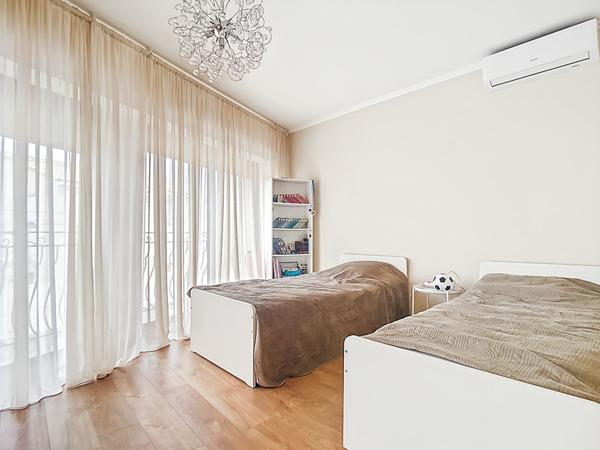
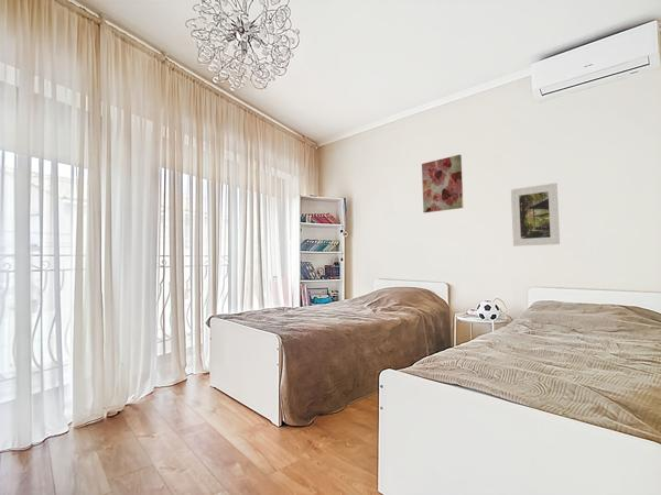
+ wall art [421,154,464,213]
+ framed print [510,182,561,248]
